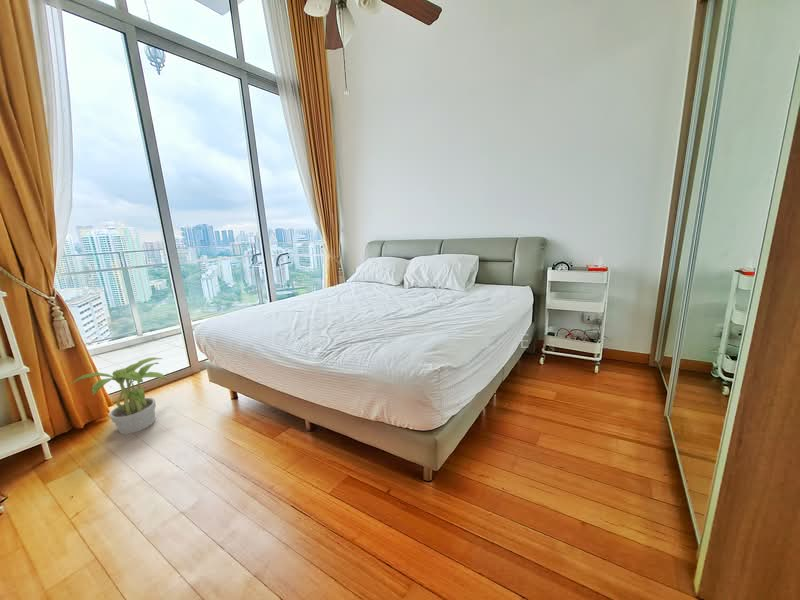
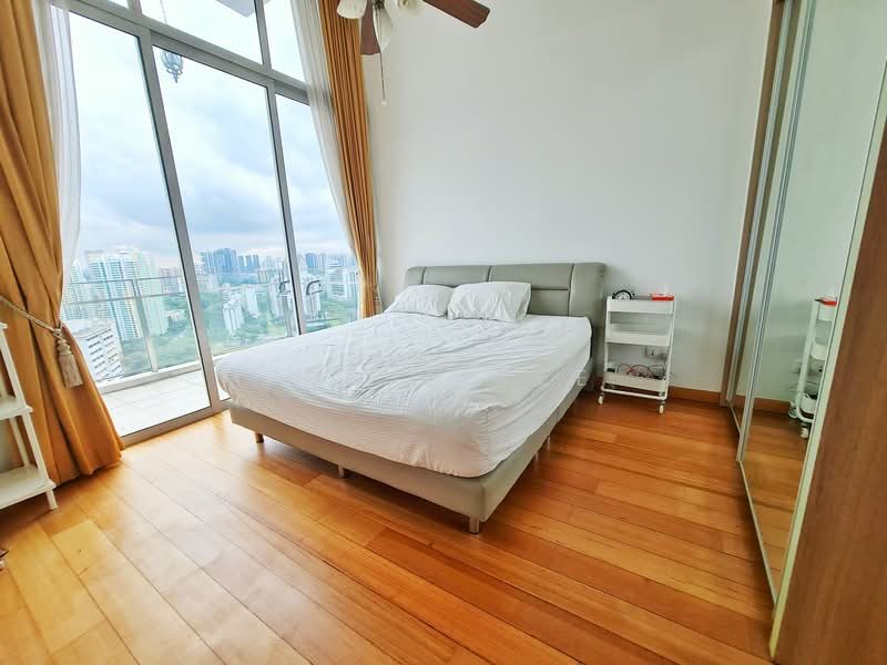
- potted plant [71,356,168,435]
